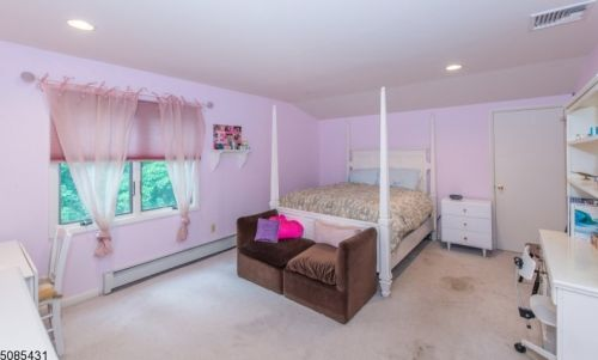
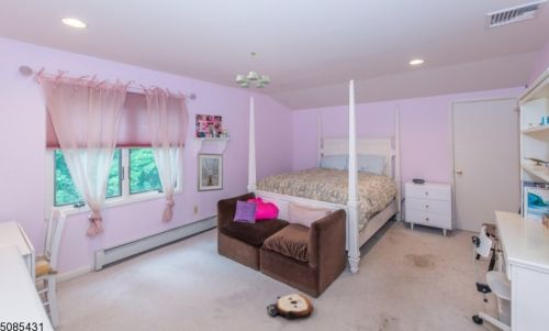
+ plush toy [266,293,314,320]
+ ceiling light fixture [235,51,271,89]
+ picture frame [195,152,224,192]
